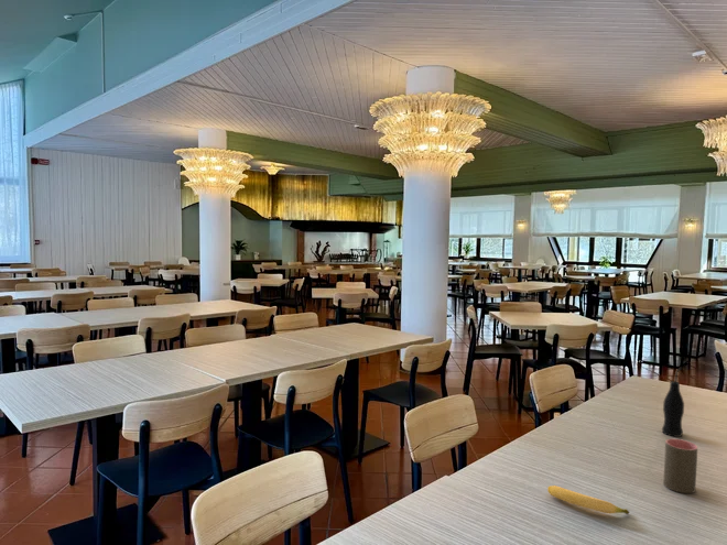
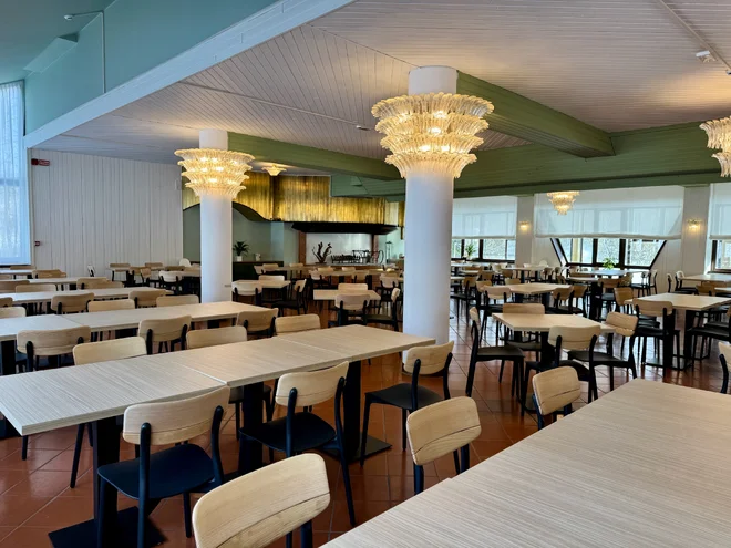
- bottle [661,367,685,438]
- cup [662,438,698,494]
- banana [546,484,630,515]
